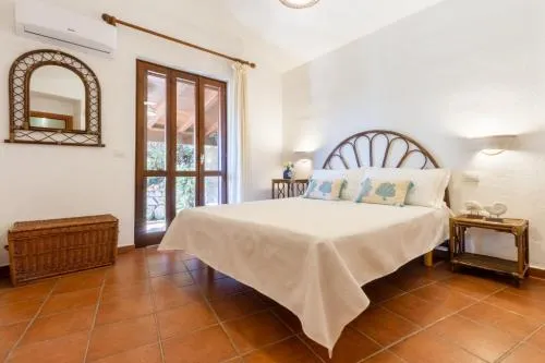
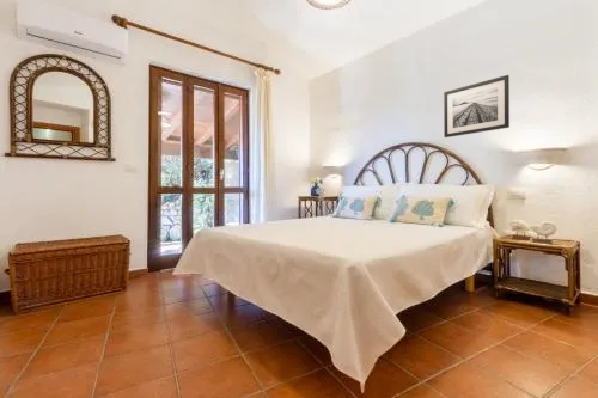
+ wall art [443,74,511,139]
